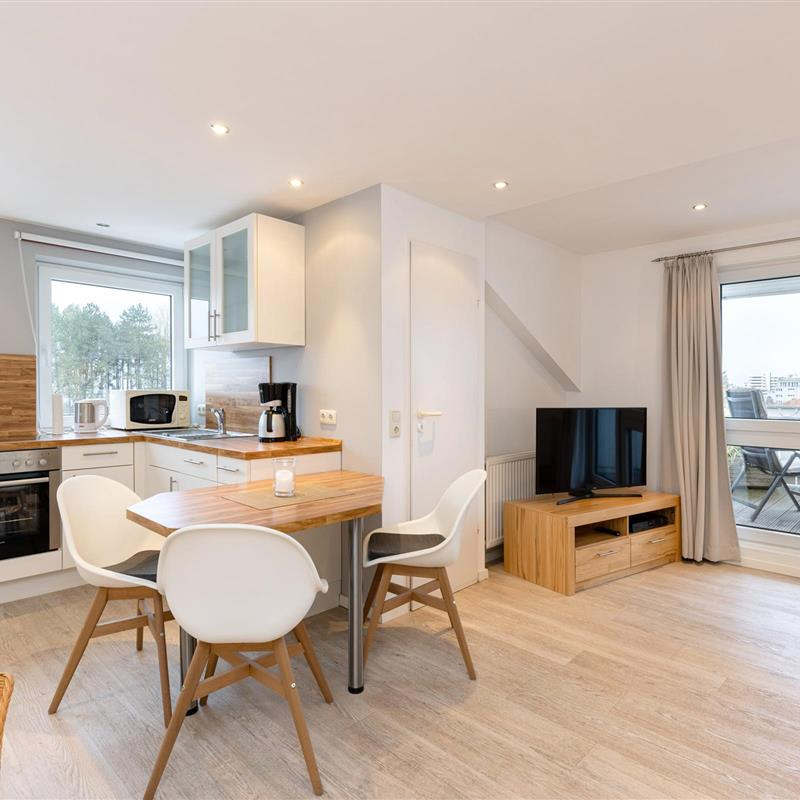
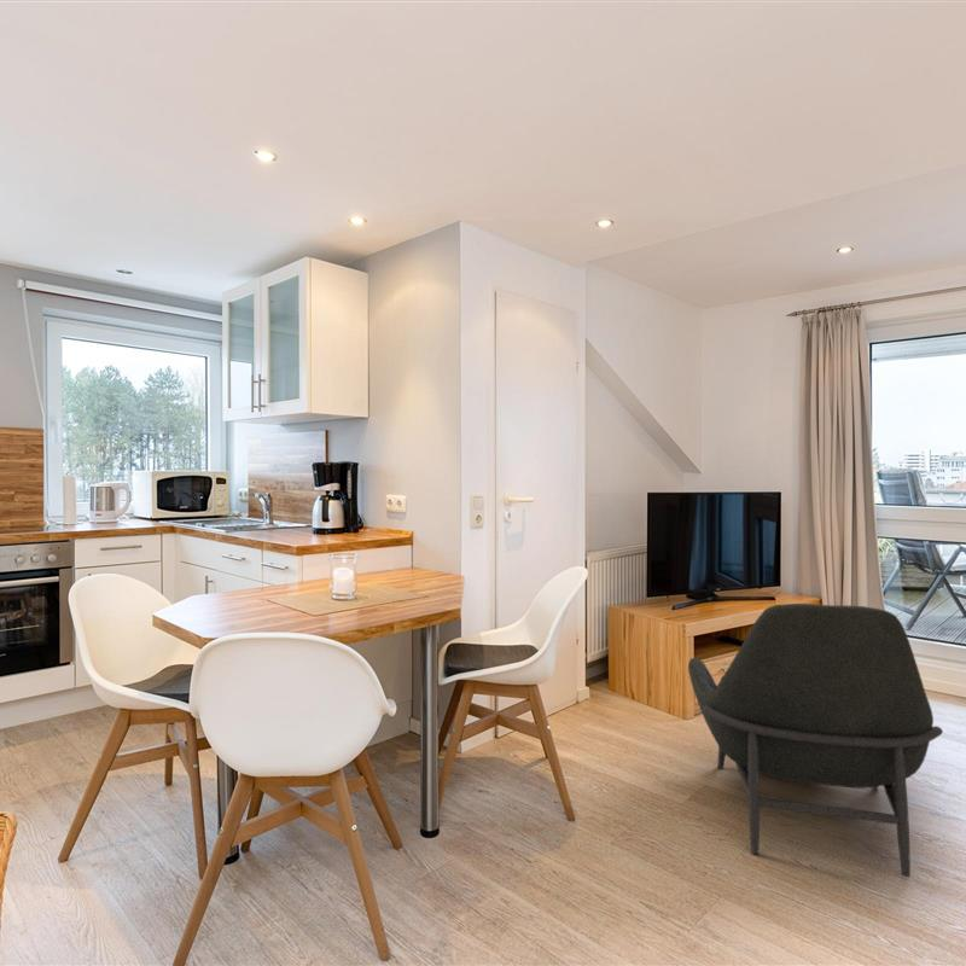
+ armchair [687,603,944,878]
